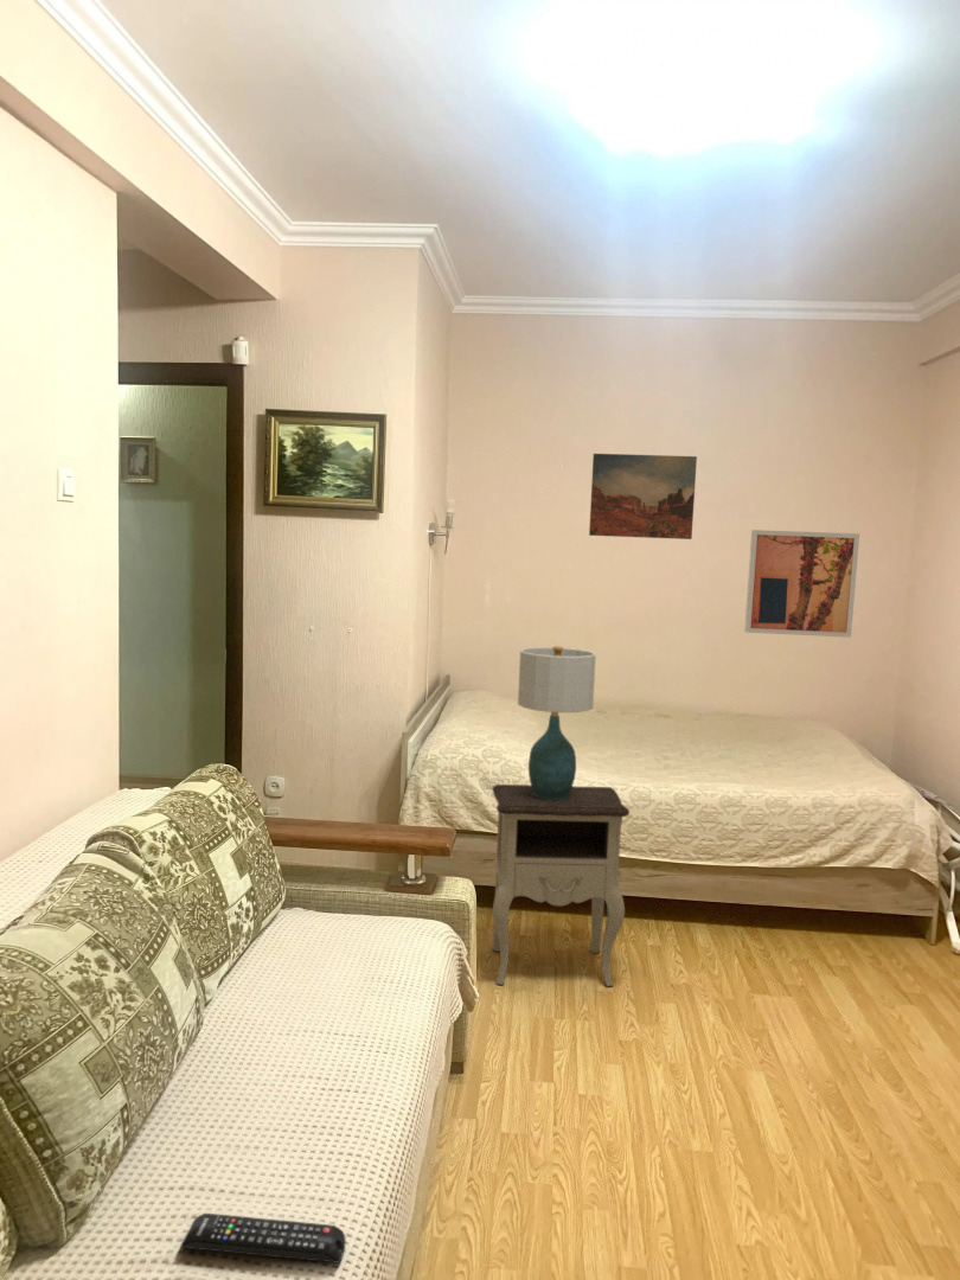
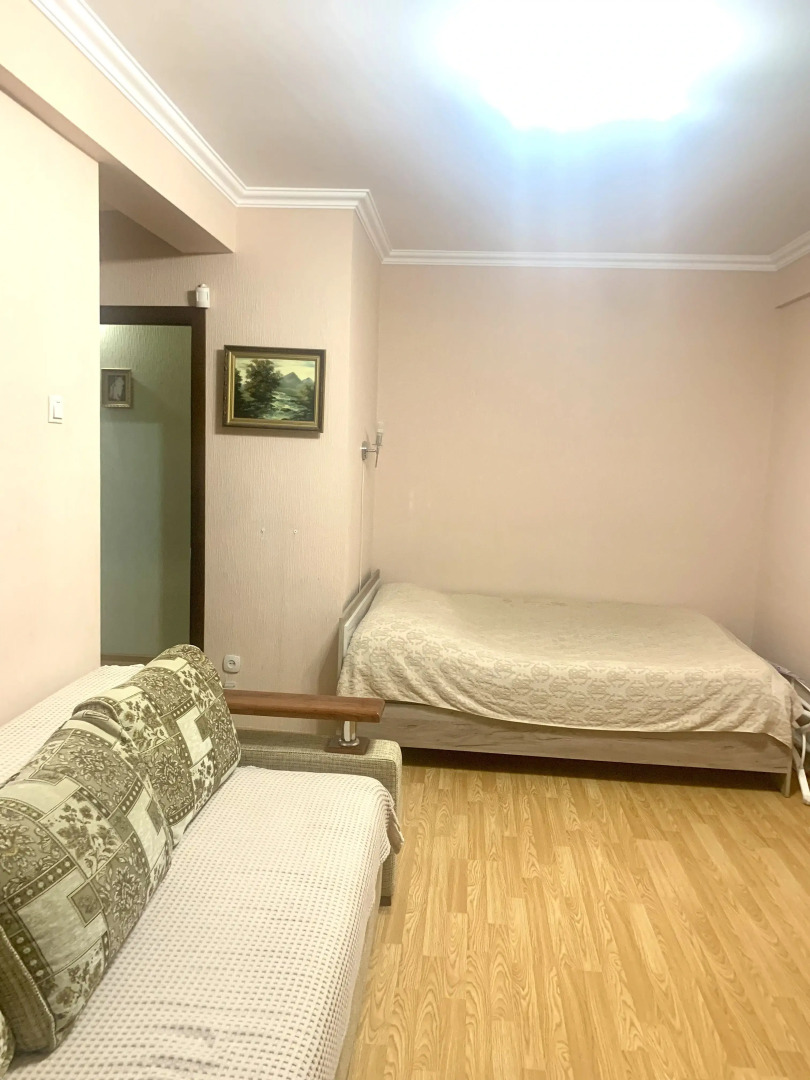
- wall art [588,453,698,540]
- nightstand [491,783,631,987]
- remote control [179,1212,347,1265]
- wall art [743,529,860,639]
- table lamp [517,645,597,800]
